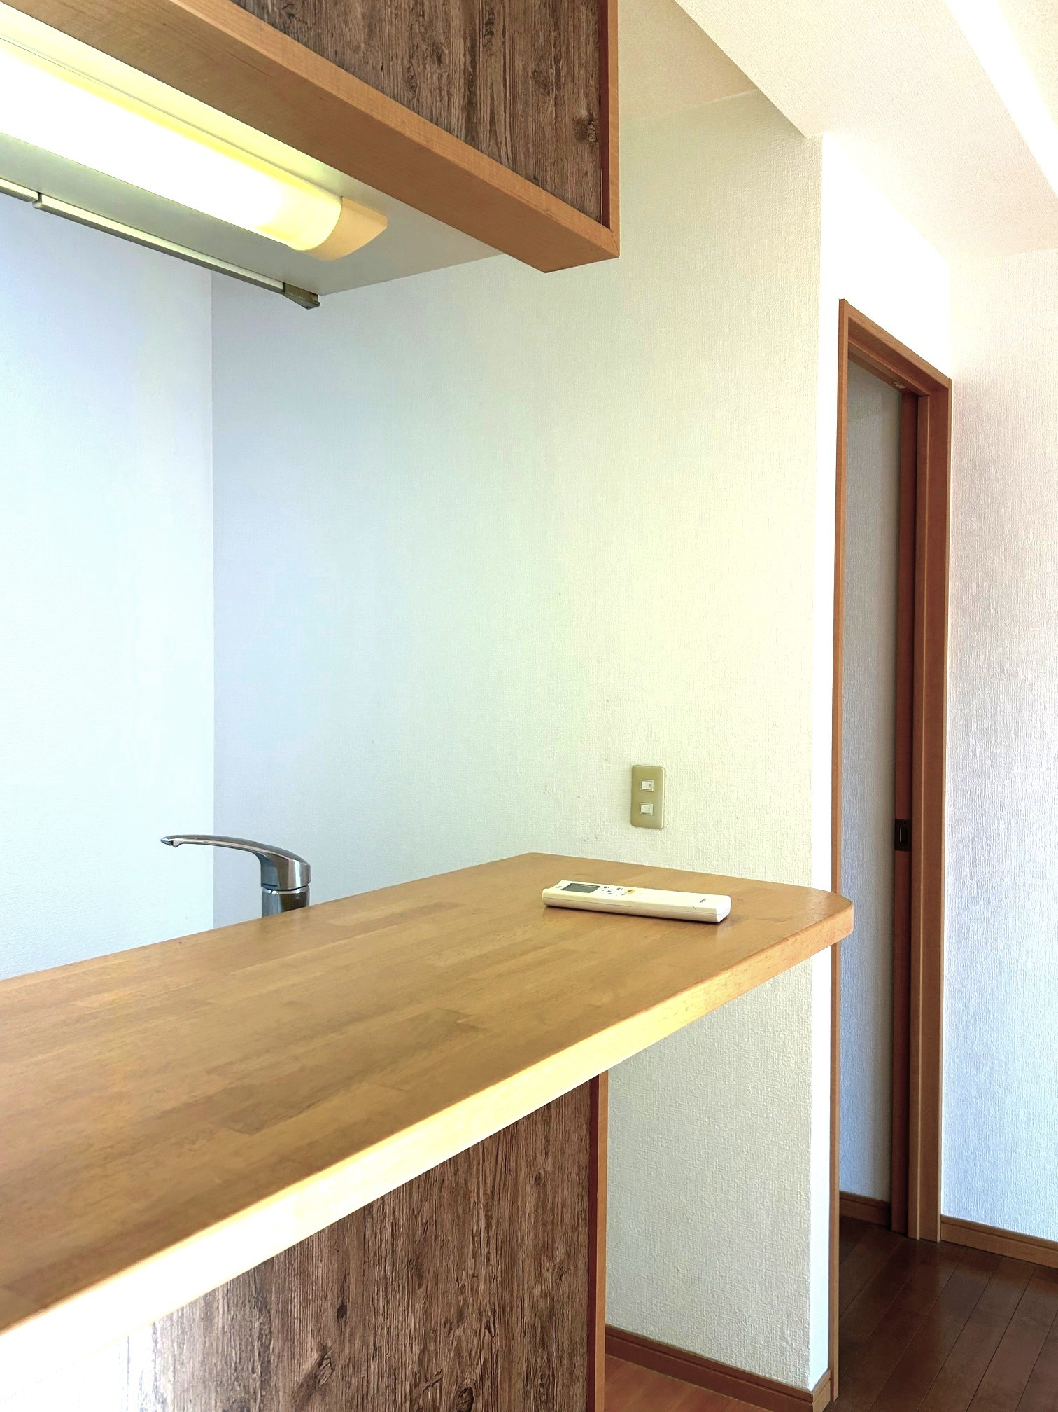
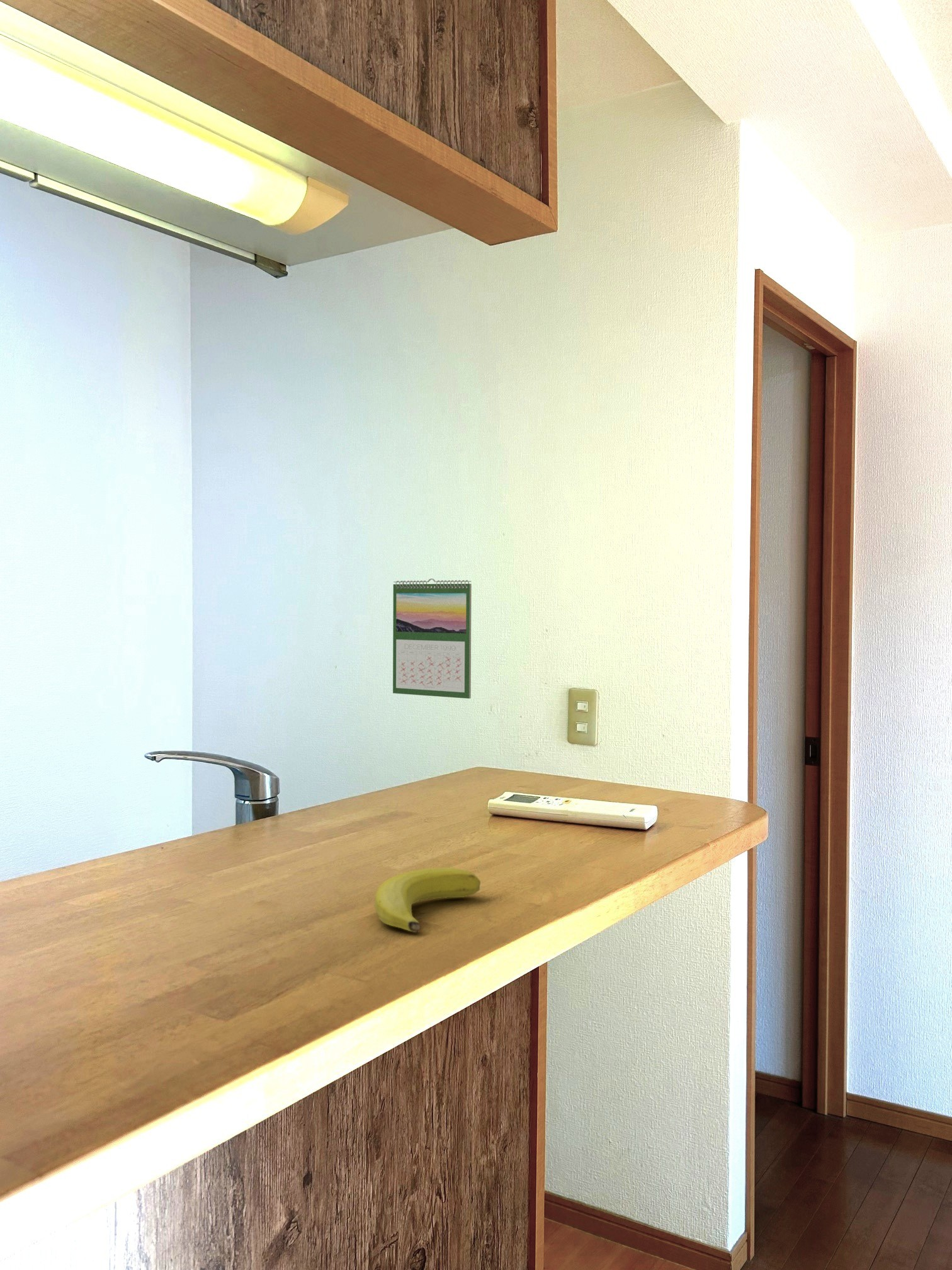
+ banana [374,867,481,933]
+ calendar [392,578,472,699]
